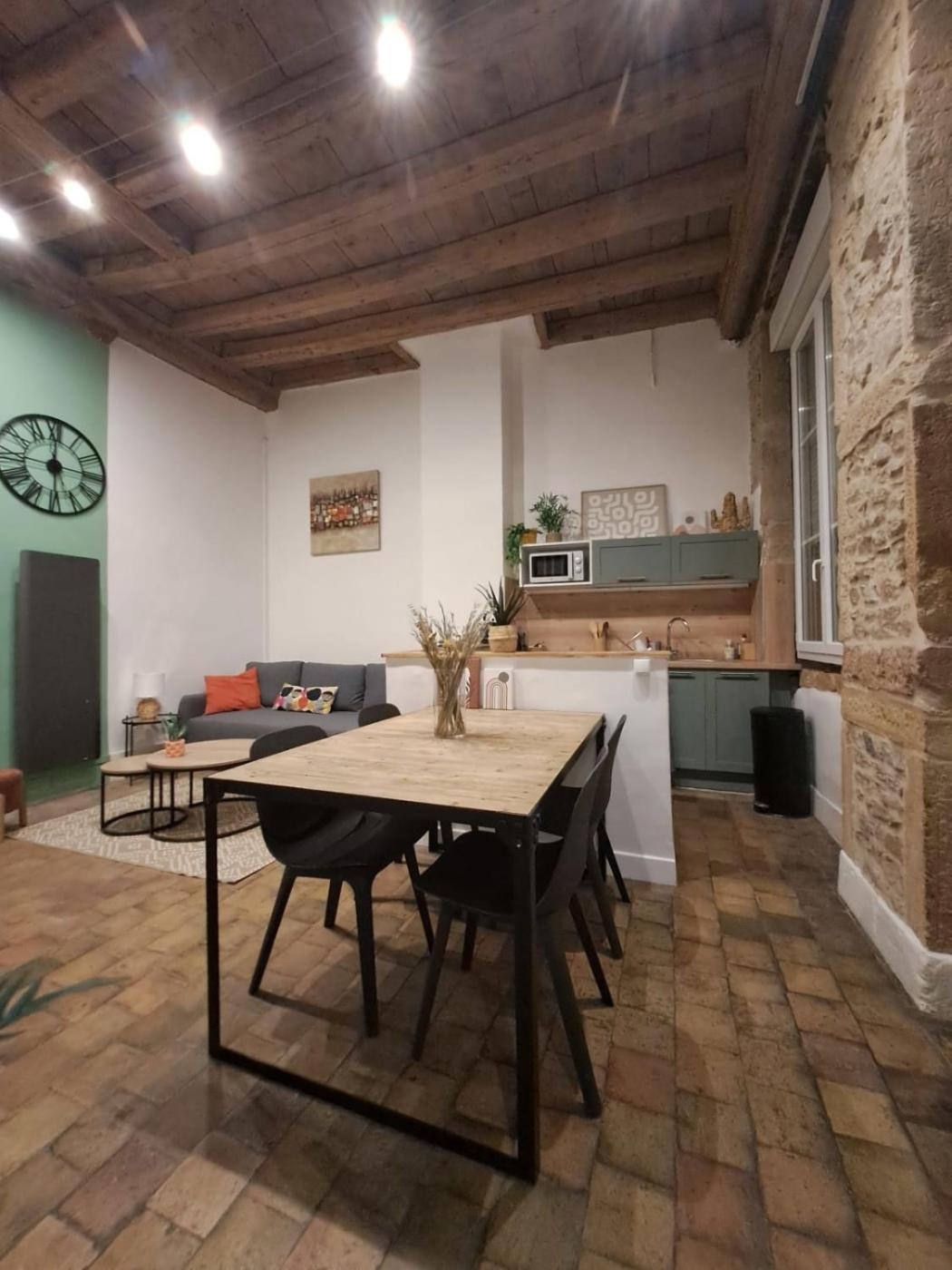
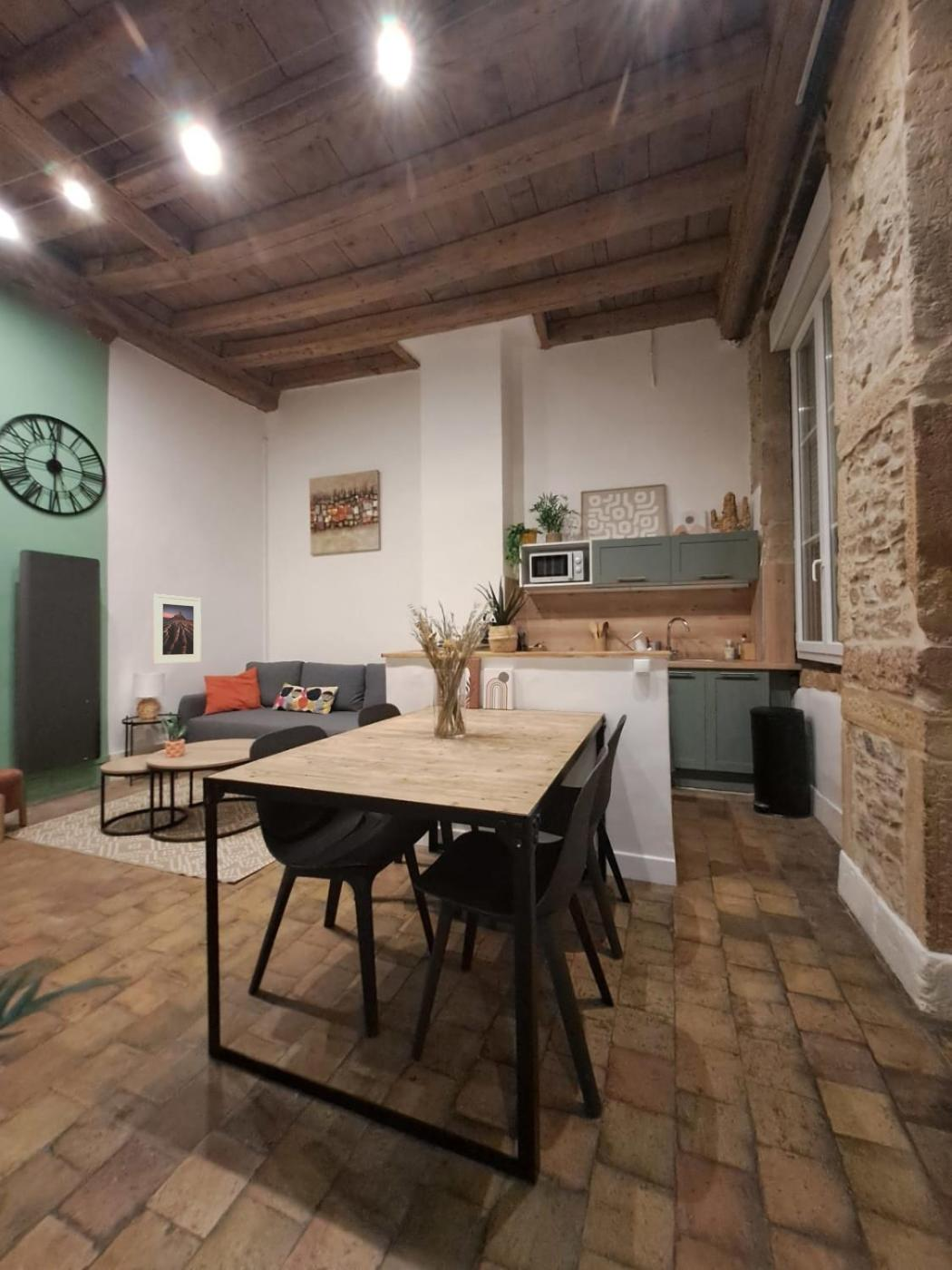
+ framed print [152,593,202,665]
